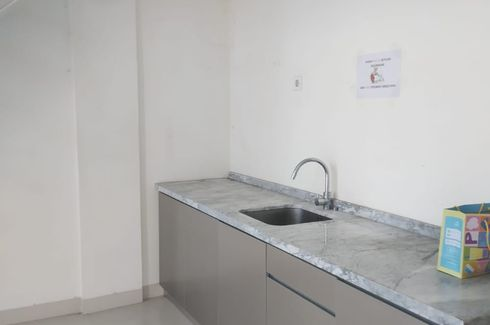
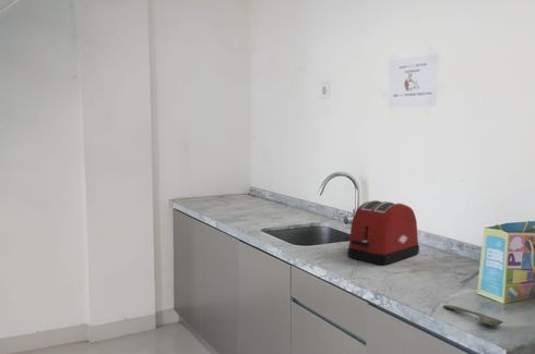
+ spoon [443,304,504,327]
+ toaster [346,199,420,266]
